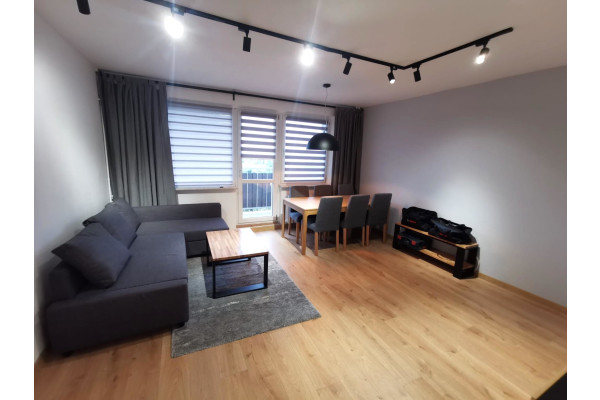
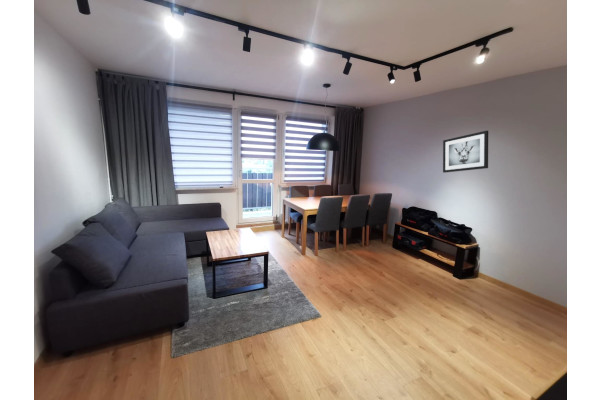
+ wall art [442,130,489,174]
